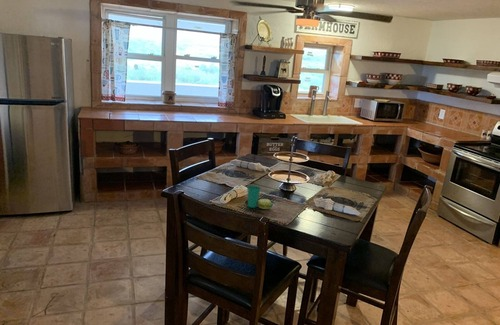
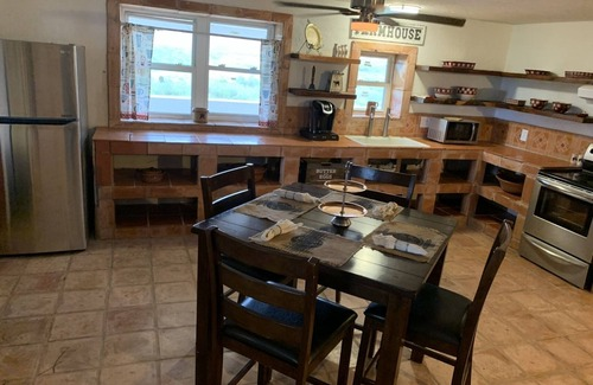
- cup [246,184,273,210]
